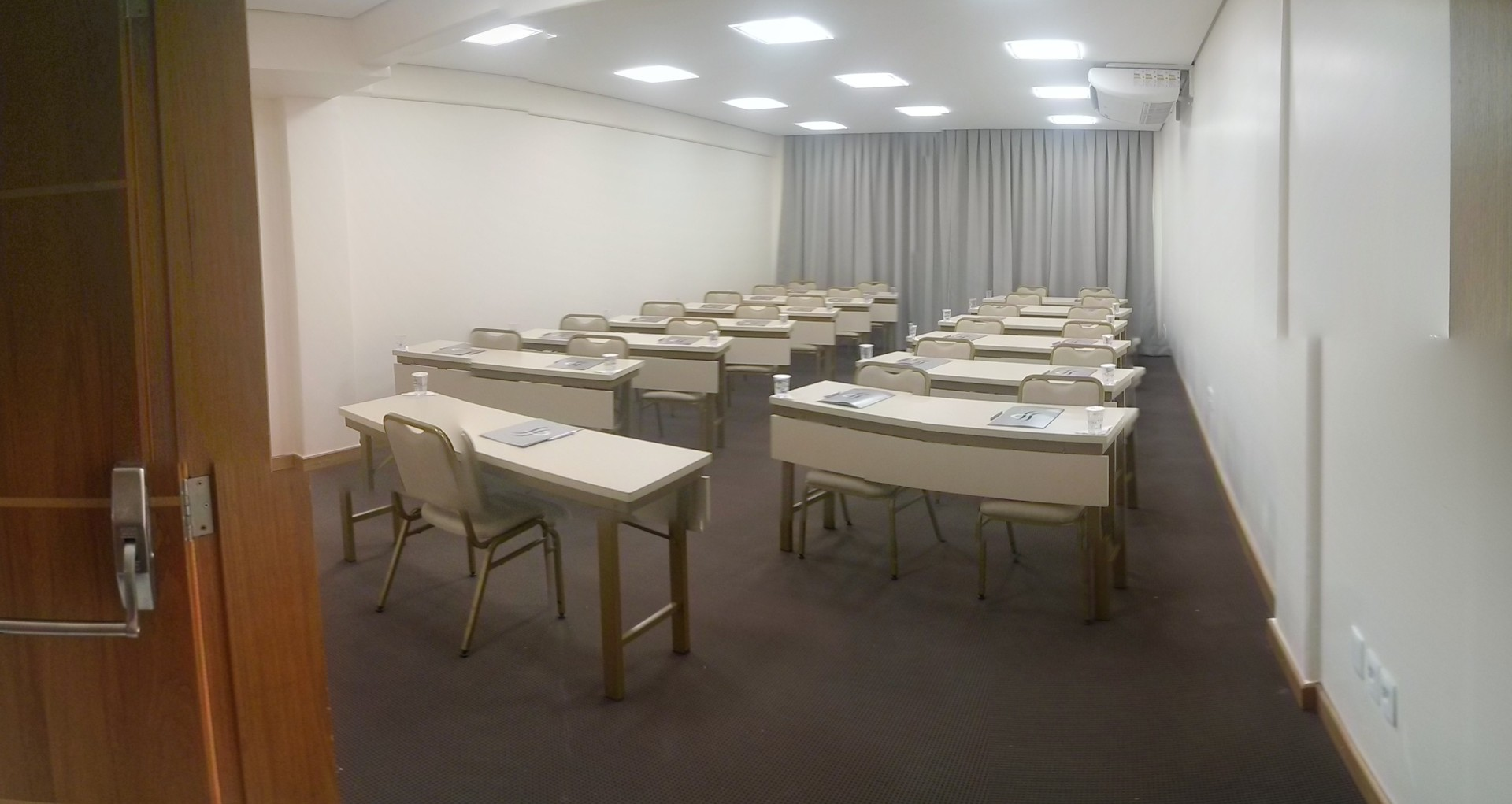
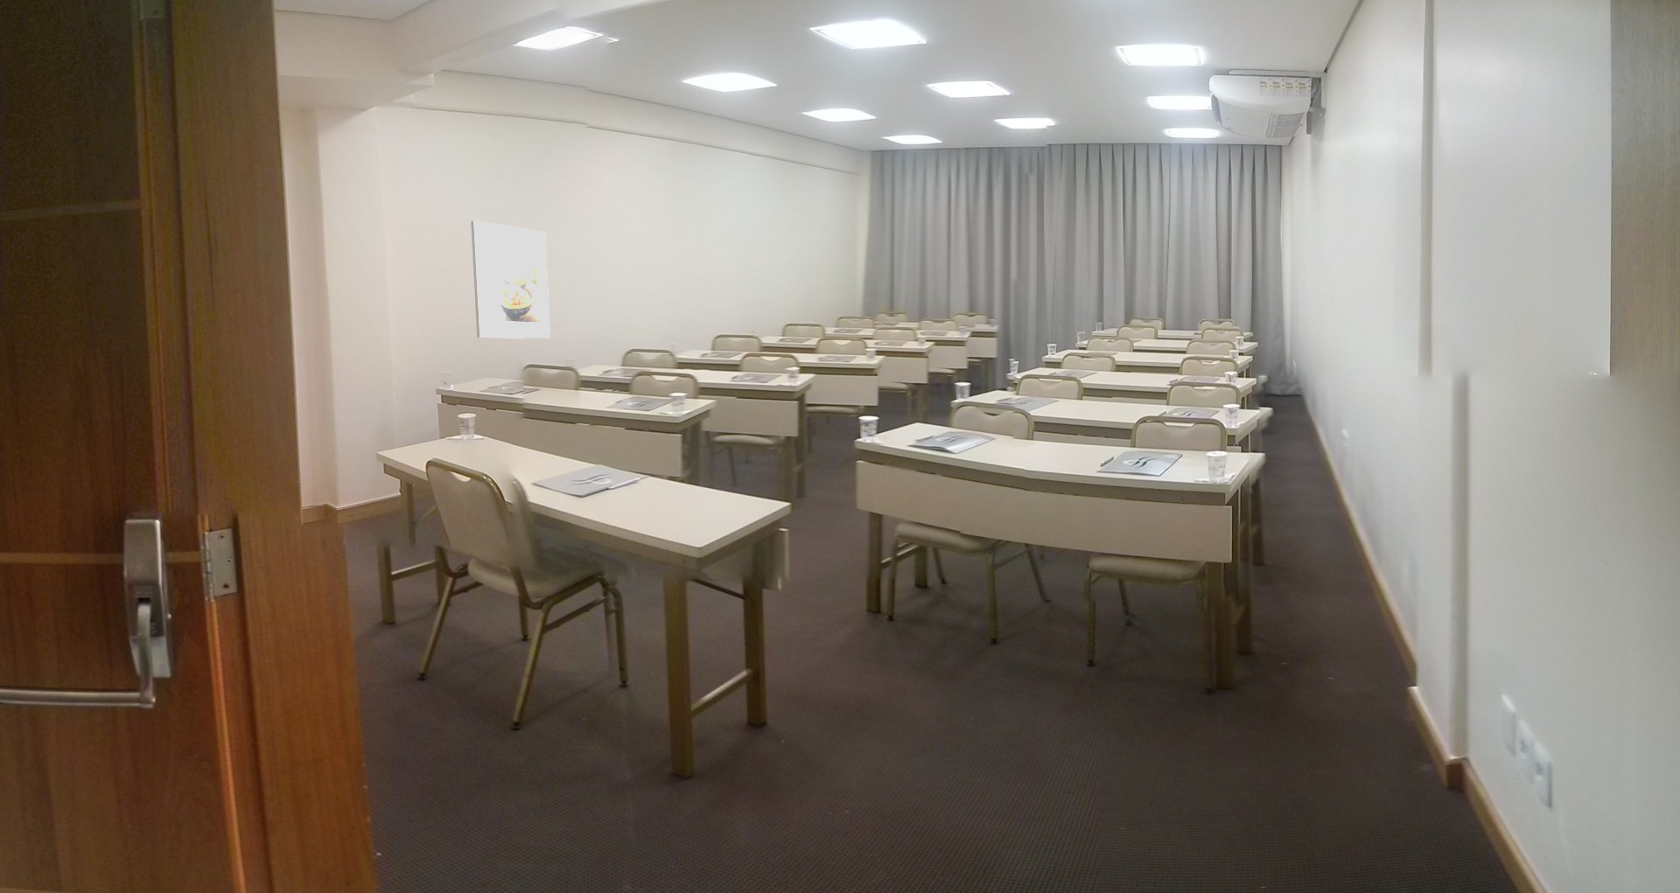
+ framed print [470,220,551,340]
